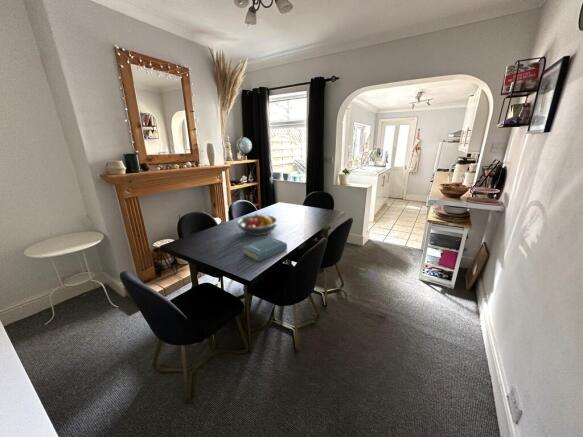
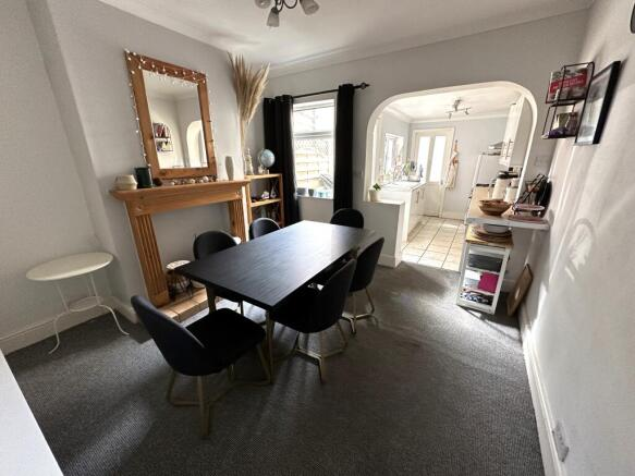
- fruit bowl [236,213,280,237]
- hardback book [242,236,288,263]
